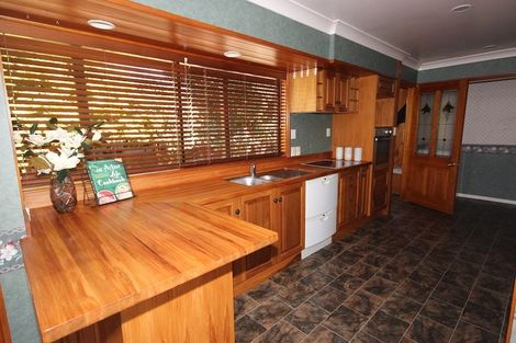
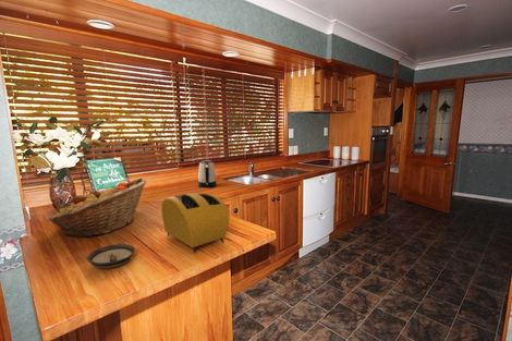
+ kettle [197,159,218,188]
+ saucer [86,243,136,269]
+ toaster [161,192,230,254]
+ fruit basket [48,176,148,239]
